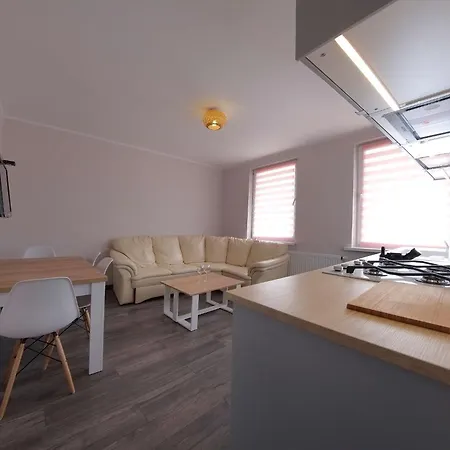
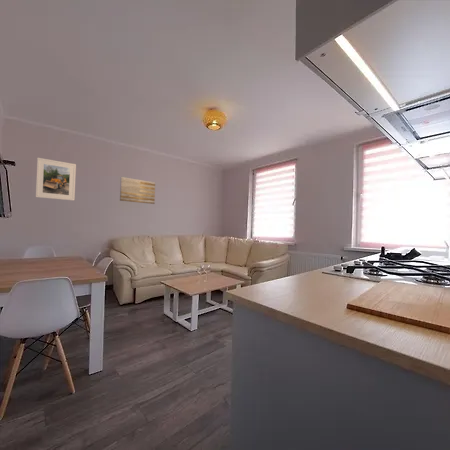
+ wall art [119,176,156,205]
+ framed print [35,157,77,201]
